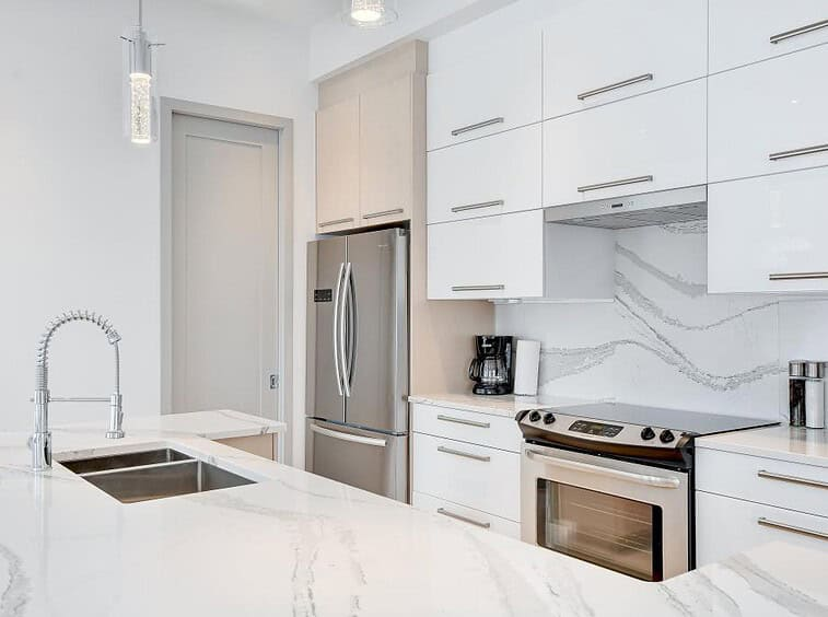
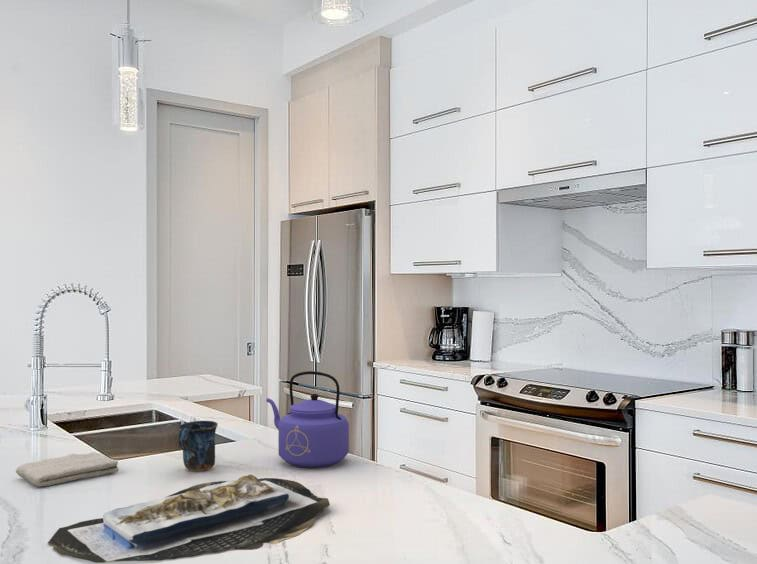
+ kettle [265,370,350,469]
+ food platter [47,473,331,564]
+ washcloth [15,451,119,488]
+ mug [177,420,219,472]
